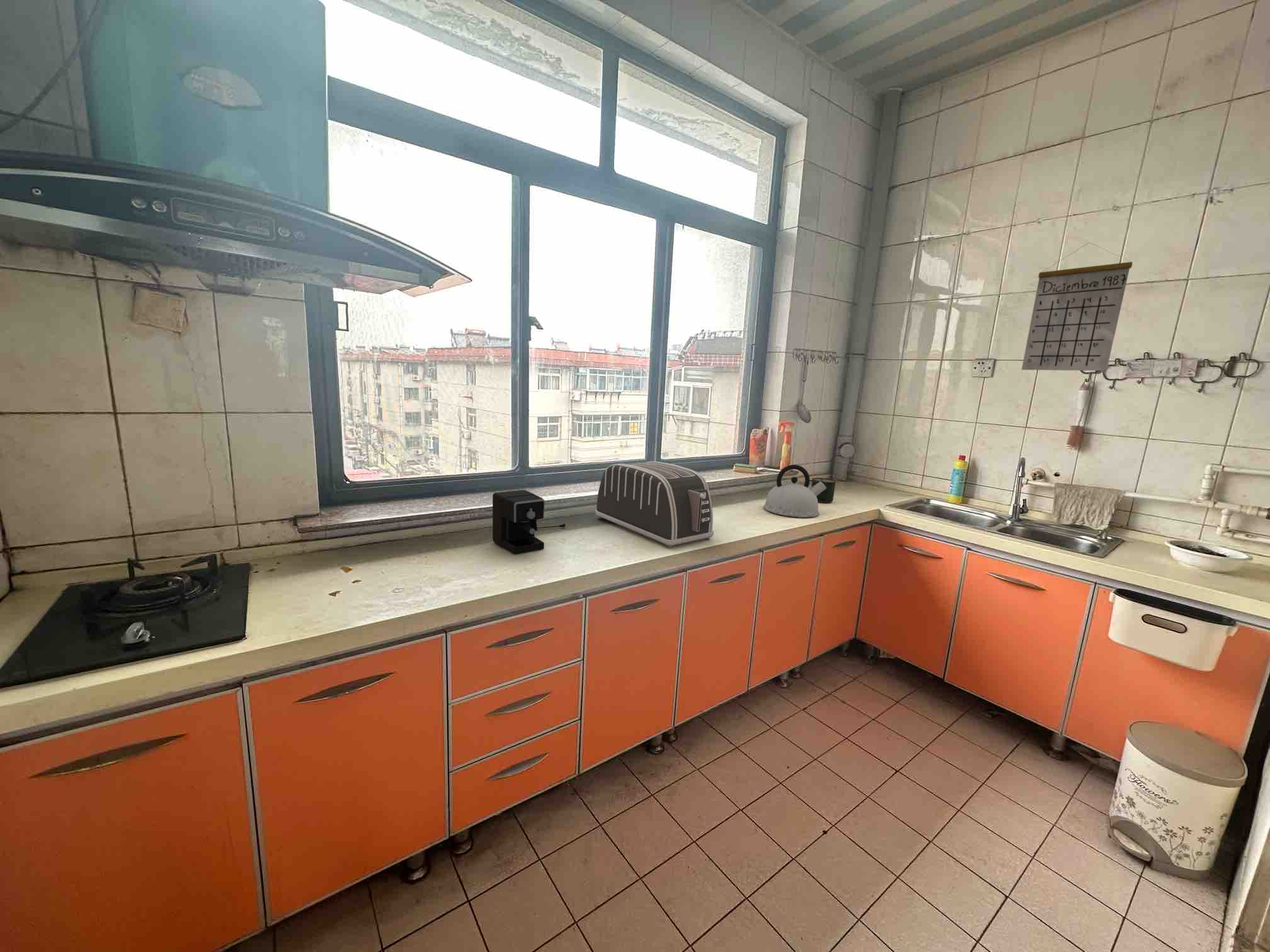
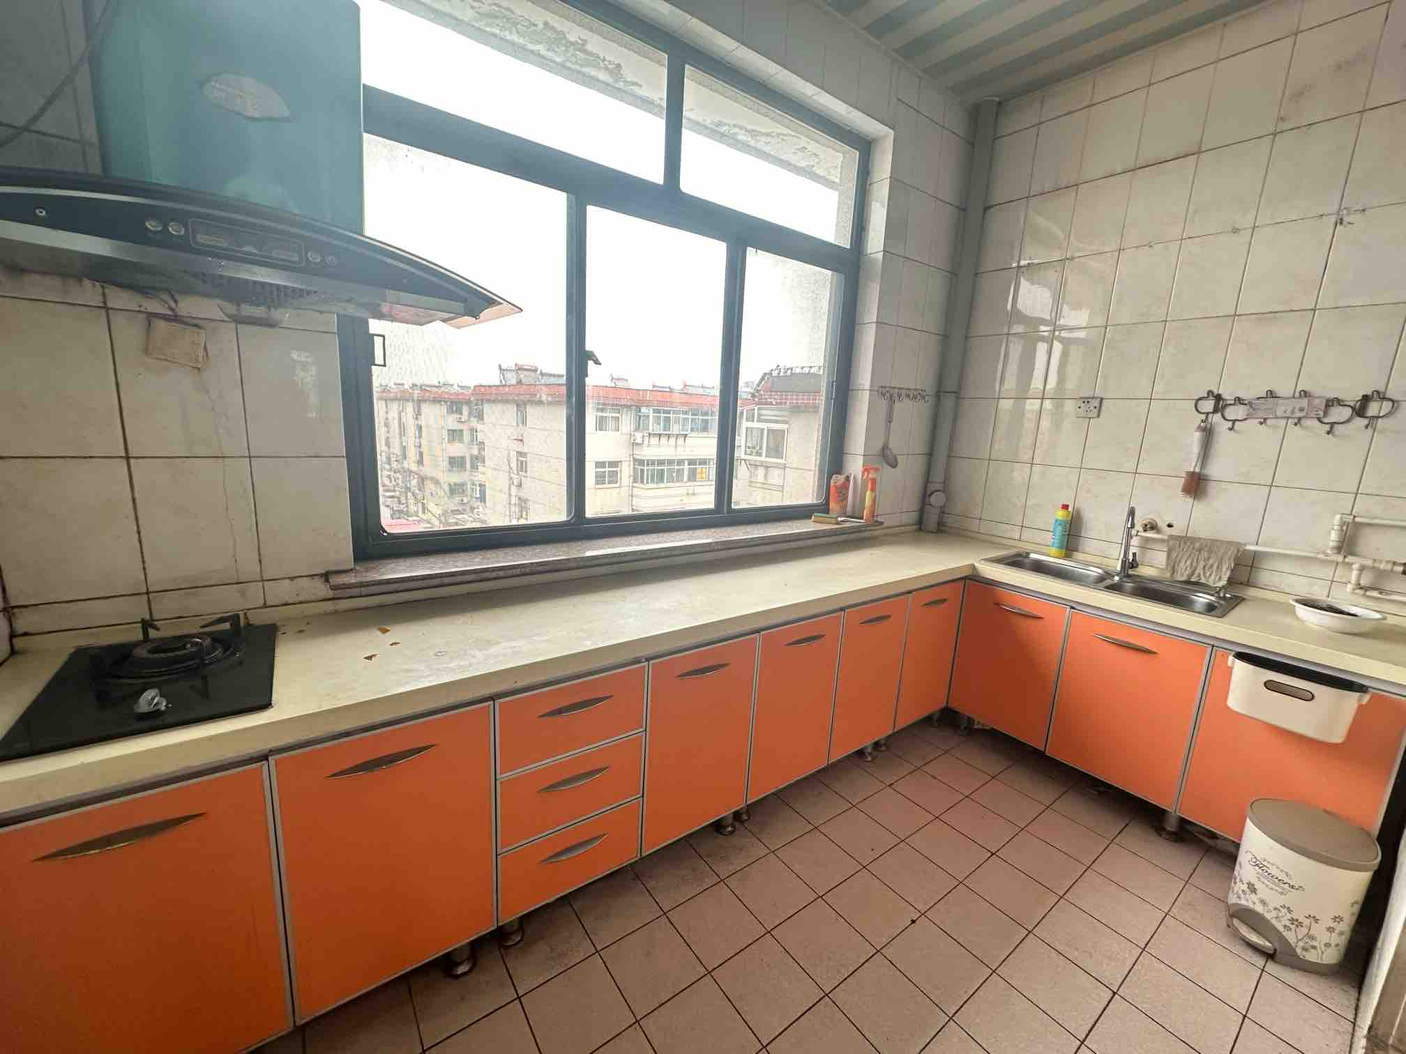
- mug [809,477,837,504]
- calendar [1021,242,1133,371]
- toaster [595,461,714,548]
- kettle [763,464,827,518]
- coffee maker [492,489,566,554]
